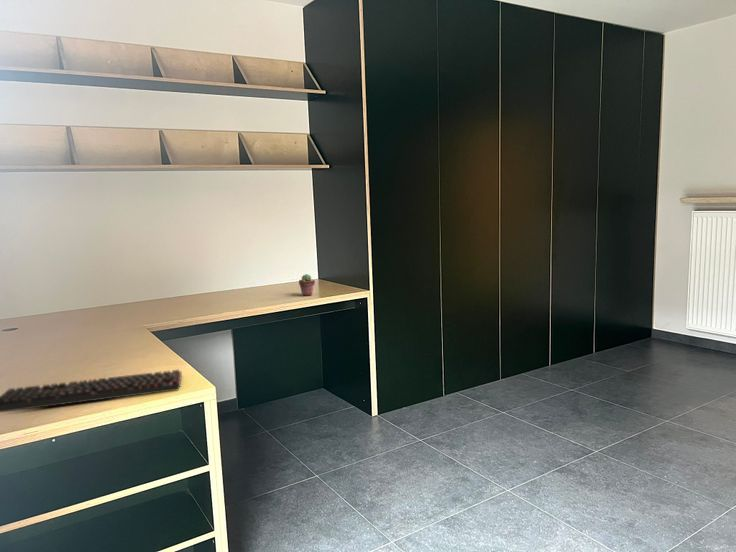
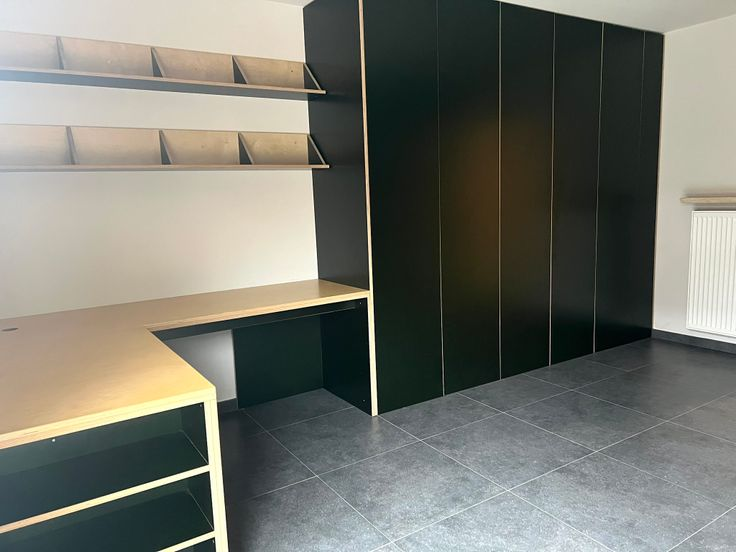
- keyboard [0,368,183,413]
- potted succulent [298,273,316,297]
